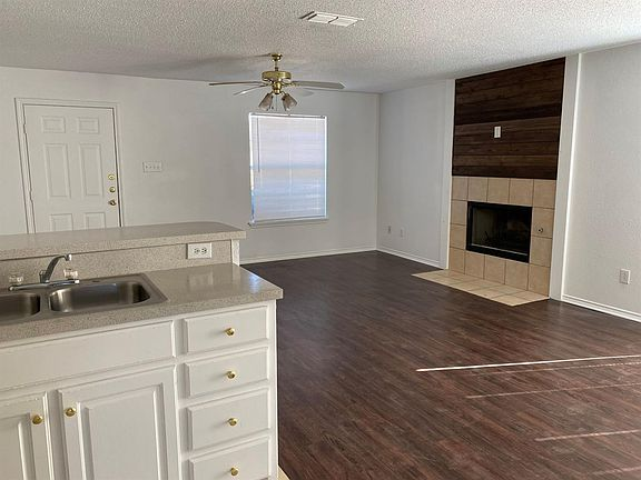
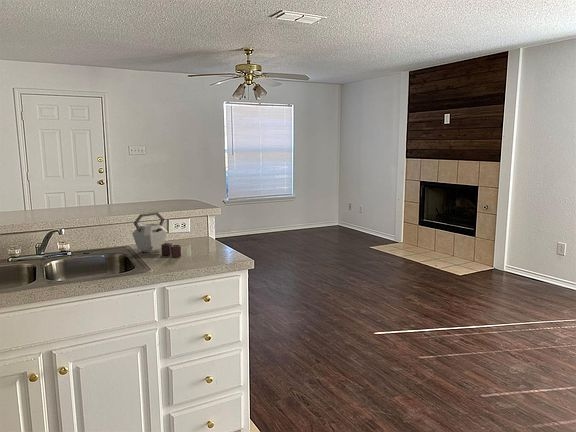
+ kettle [131,211,182,258]
